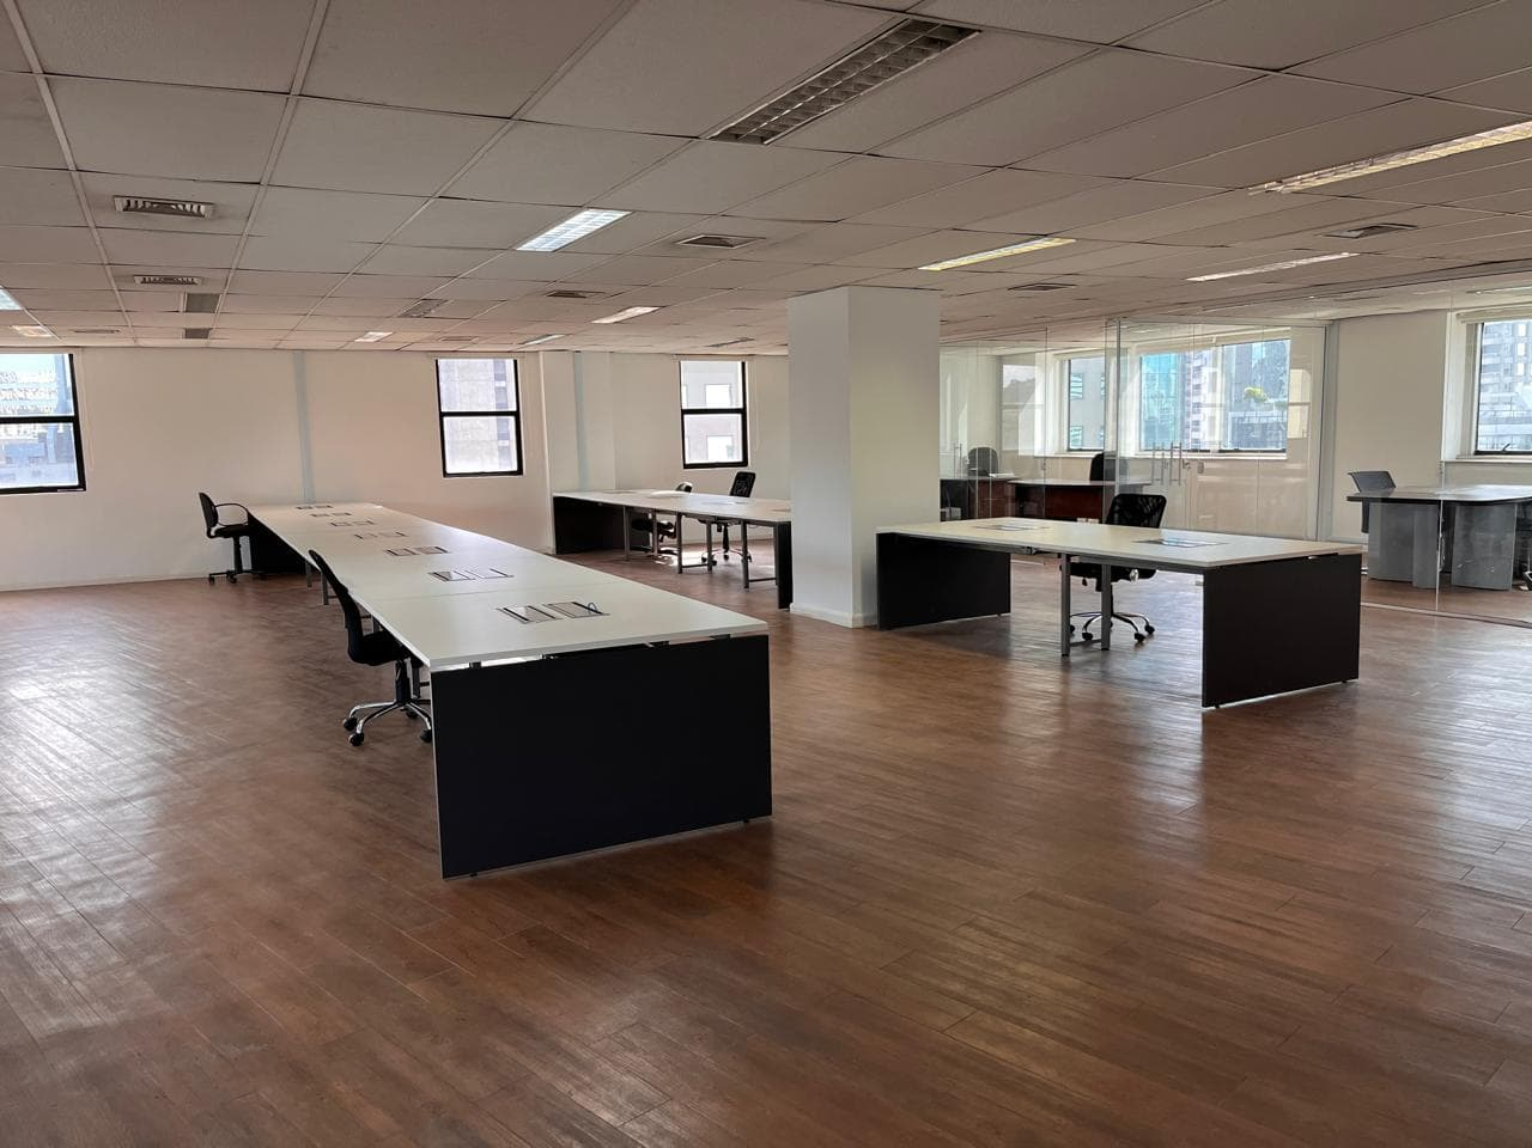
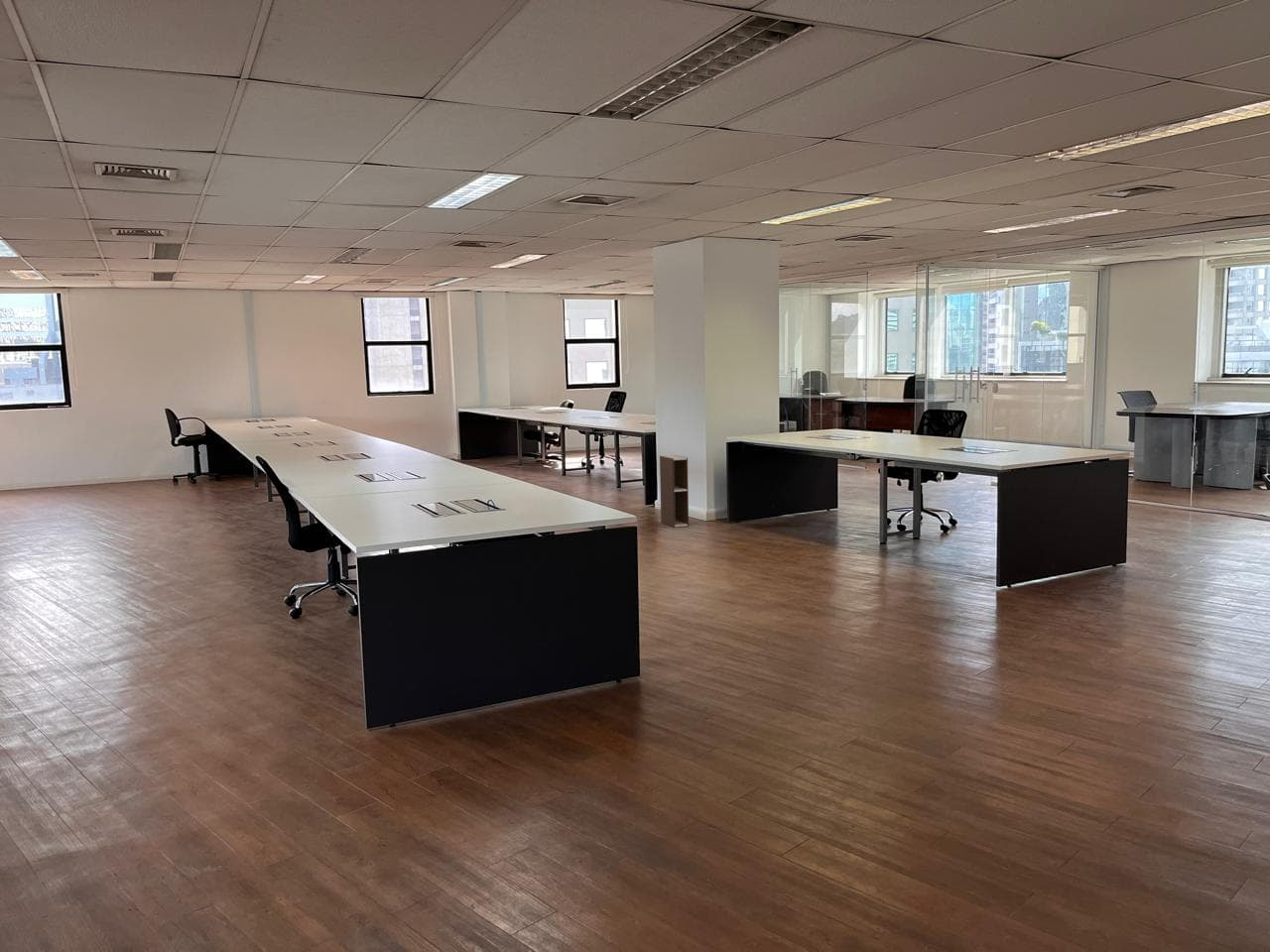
+ shelf [659,454,690,529]
